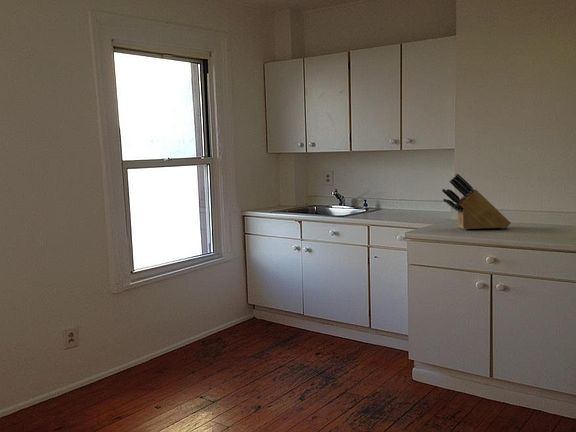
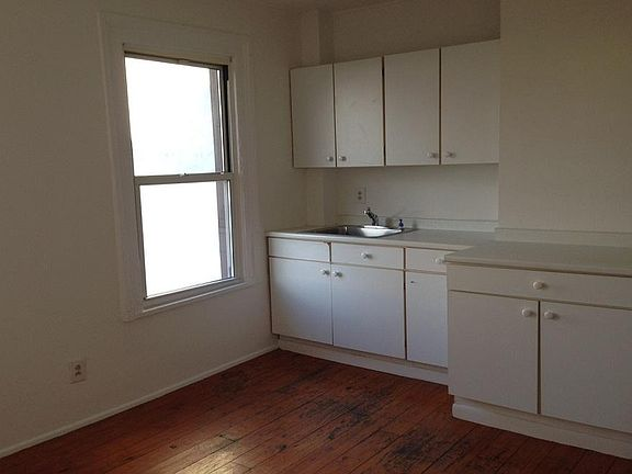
- knife block [441,173,512,231]
